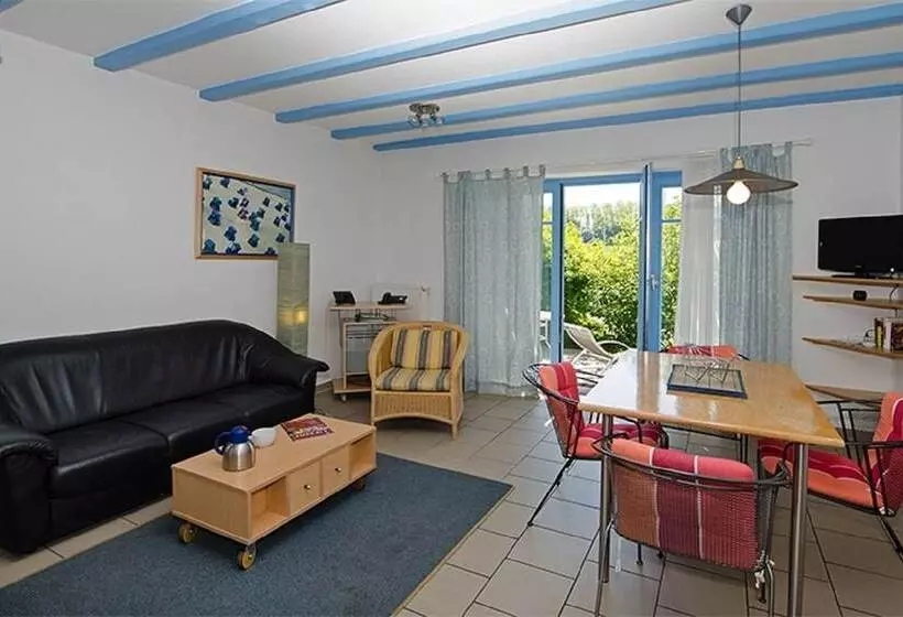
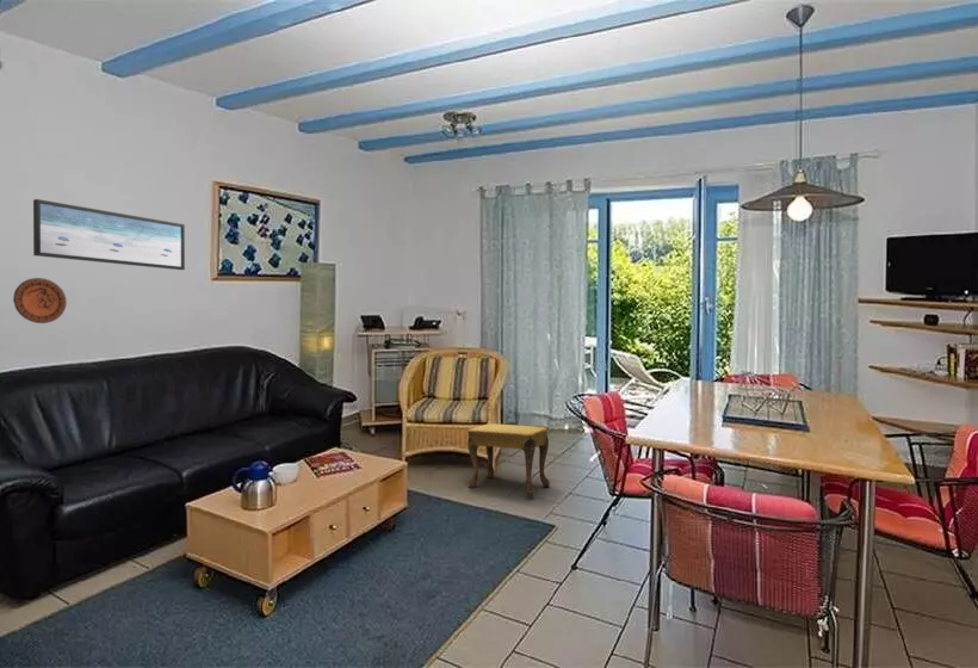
+ decorative plate [12,277,68,324]
+ wall art [32,198,186,271]
+ footstool [466,422,551,497]
